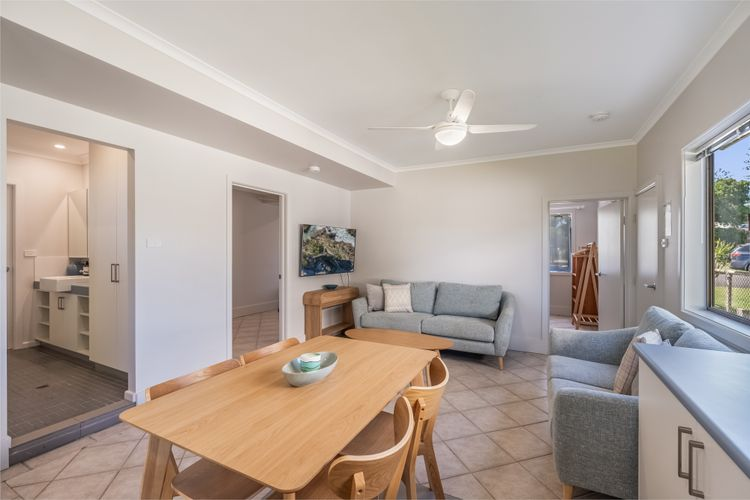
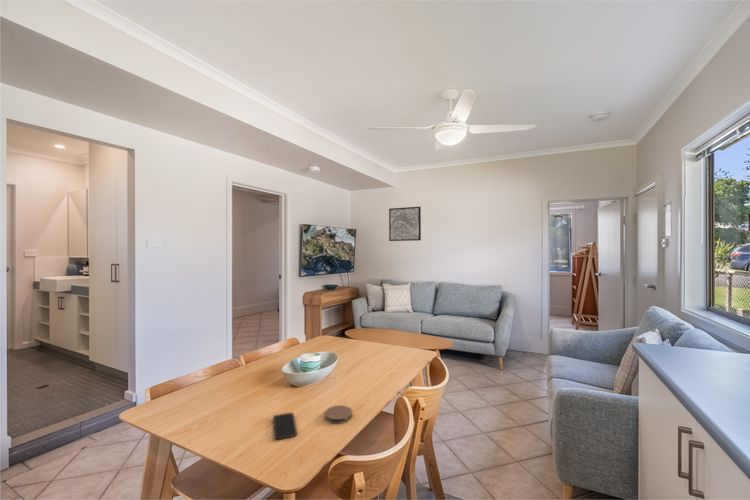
+ coaster [324,404,353,424]
+ smartphone [272,411,298,440]
+ wall art [388,206,422,242]
